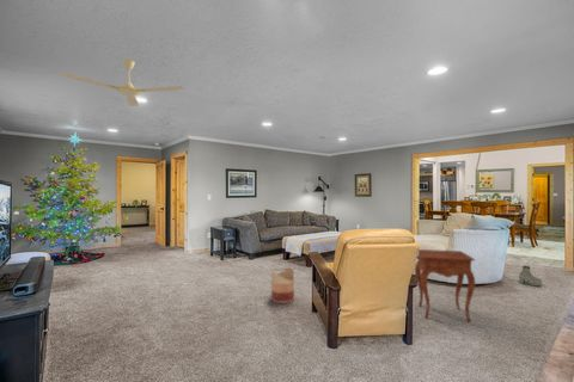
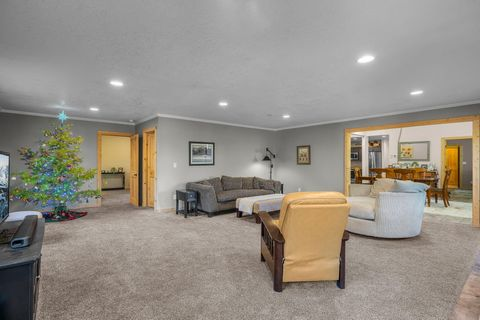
- boots [518,265,543,288]
- side table [414,248,476,322]
- ceiling fan [56,58,184,107]
- basket [270,266,295,304]
